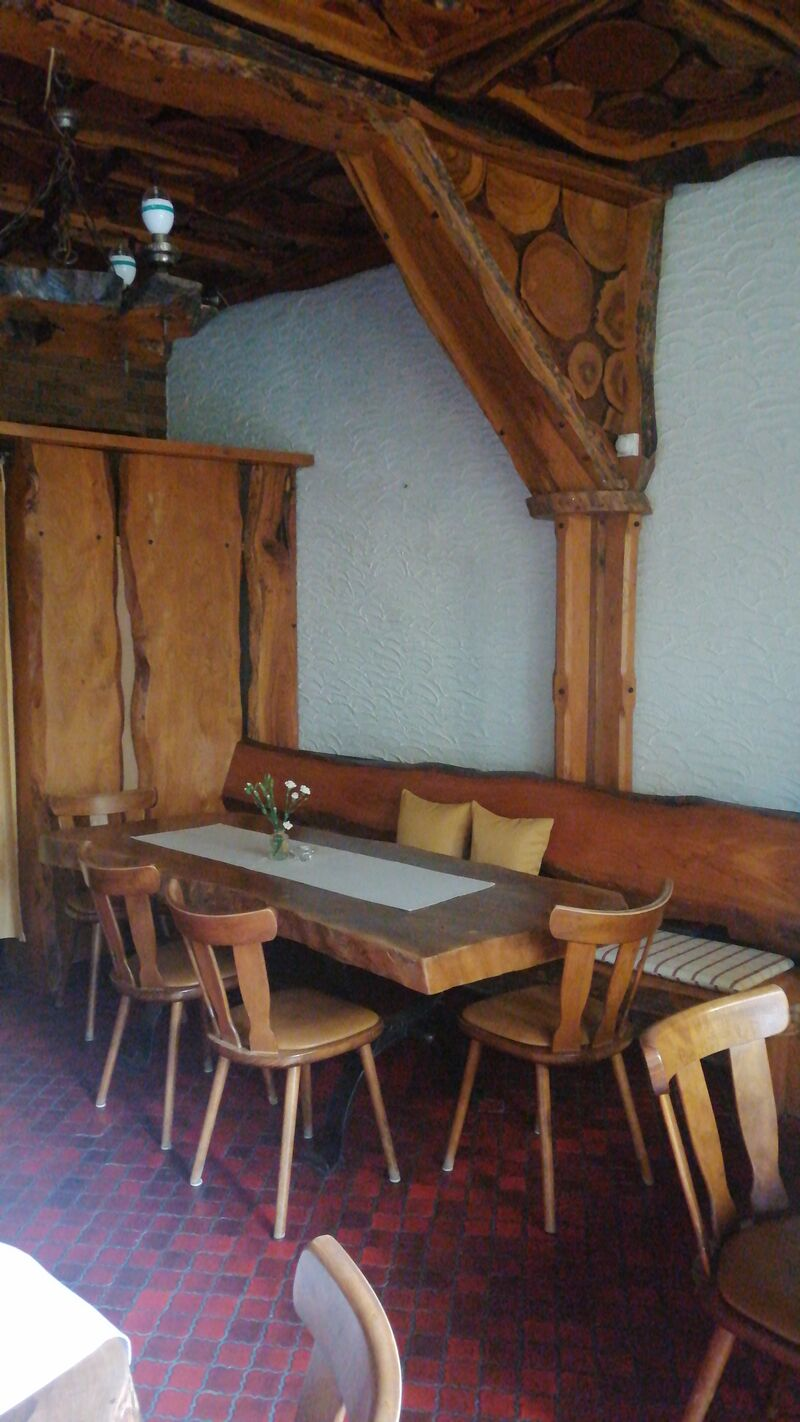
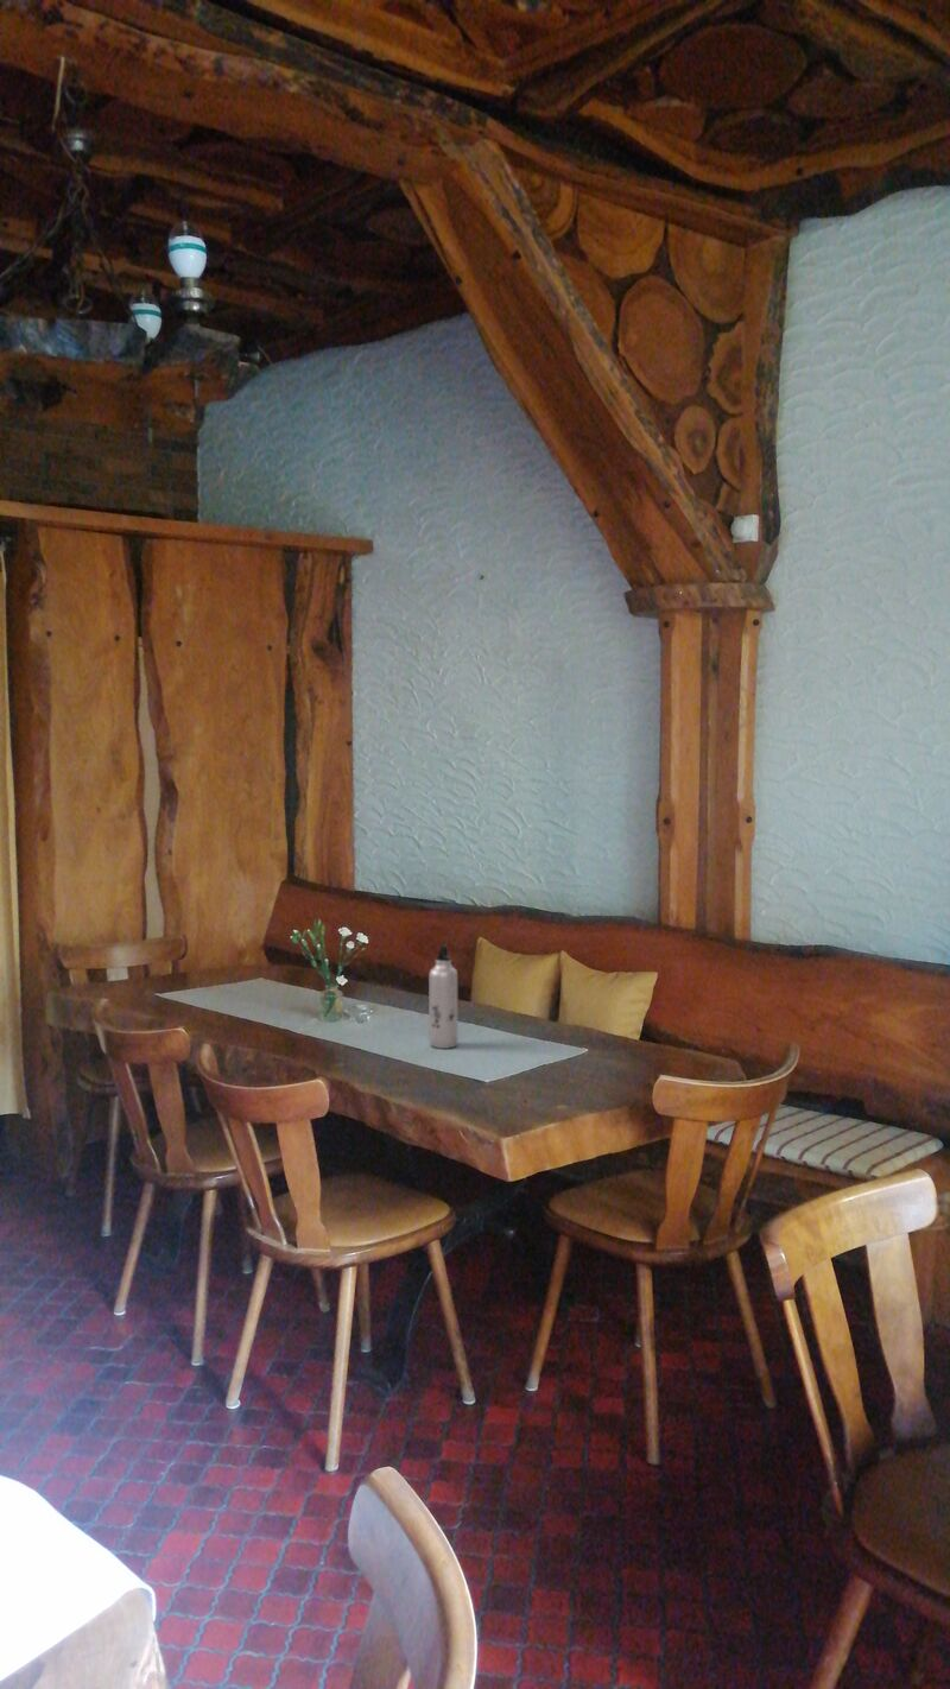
+ water bottle [428,943,458,1050]
